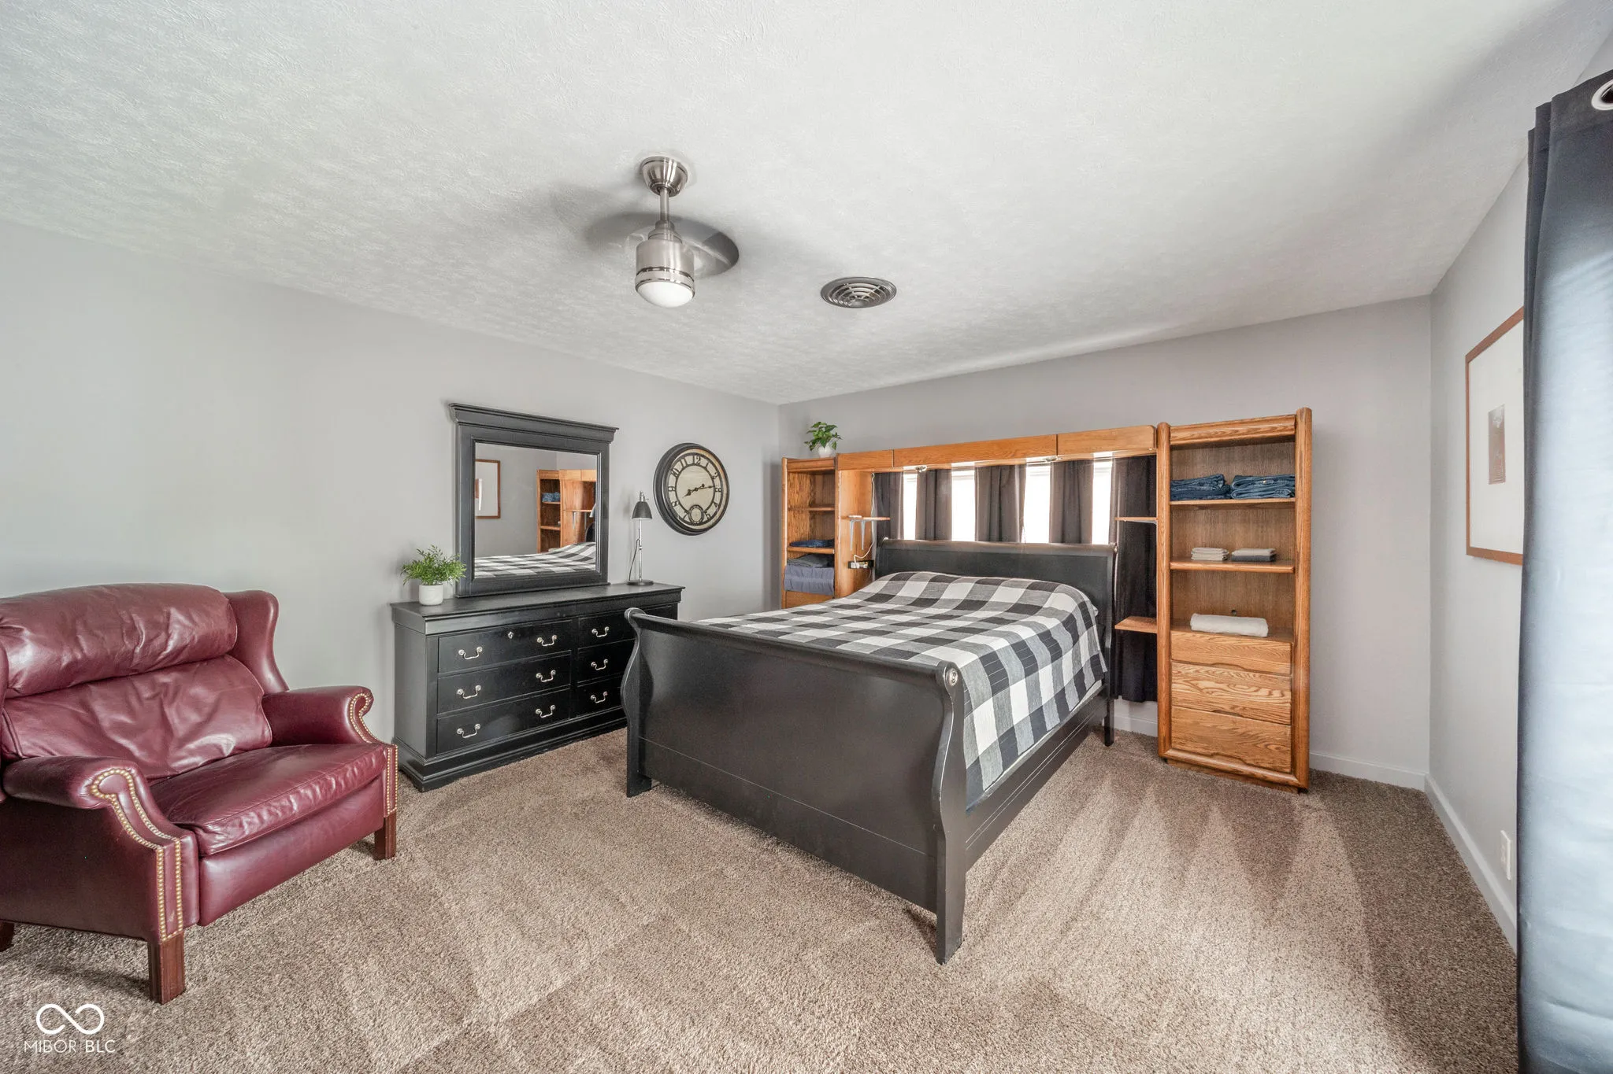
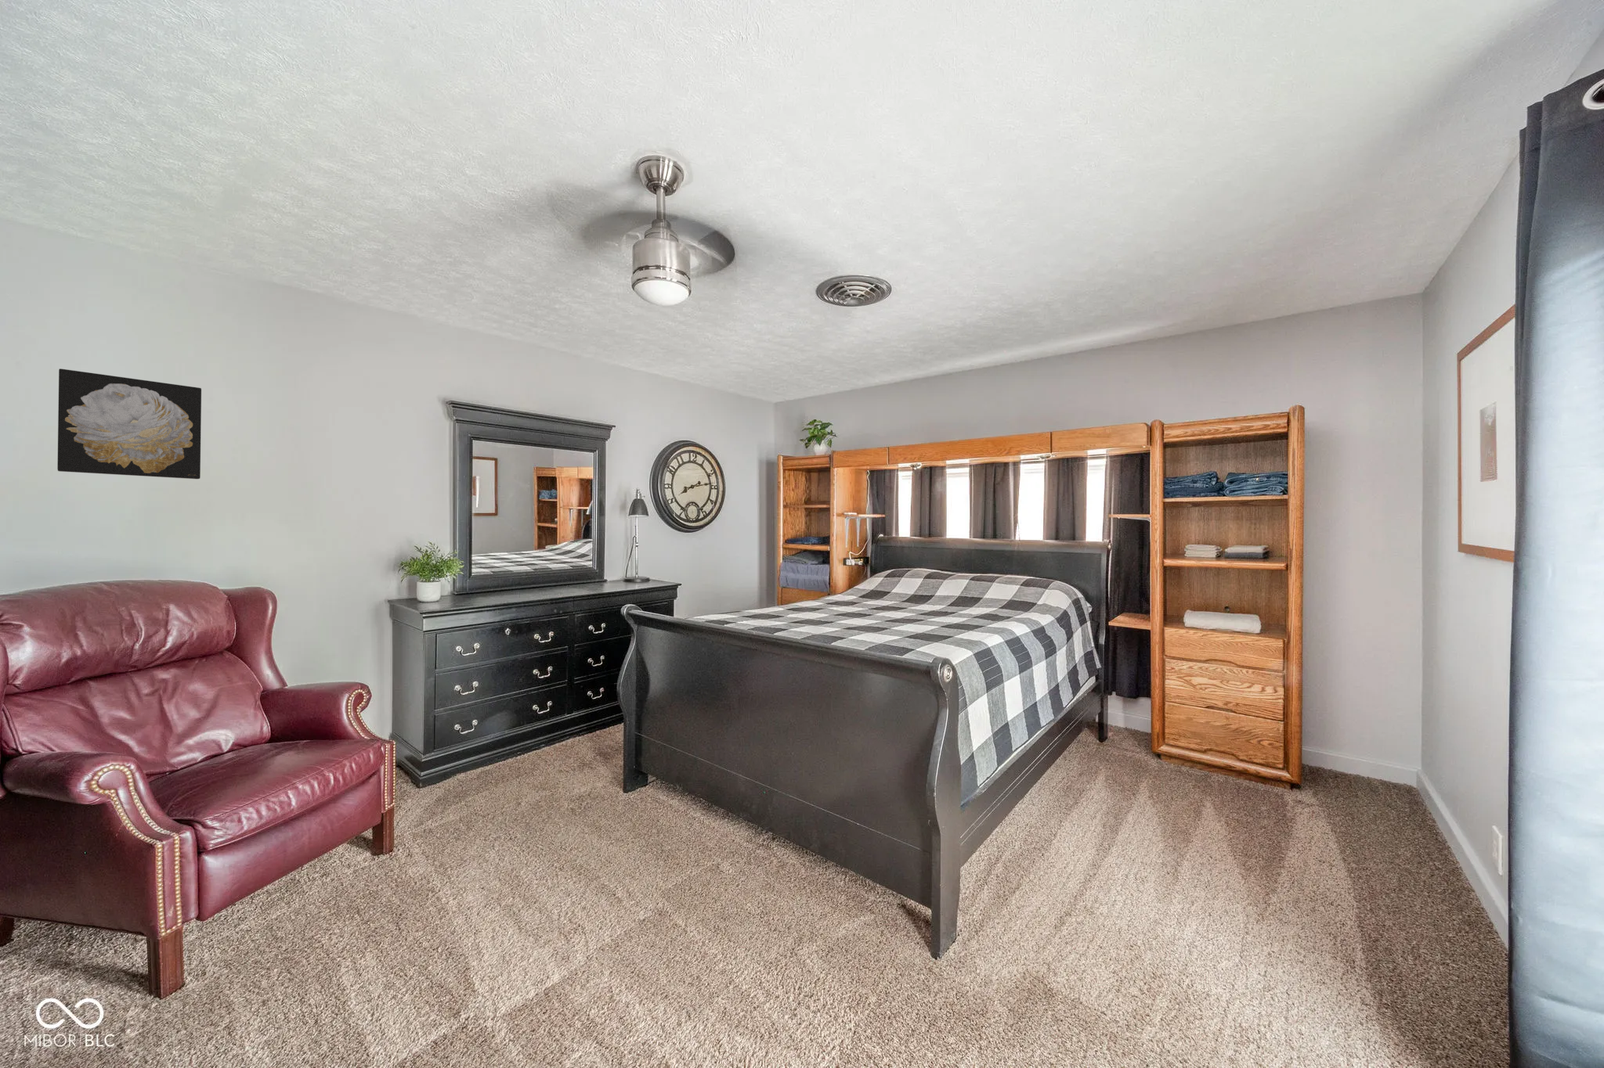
+ wall art [56,368,202,479]
